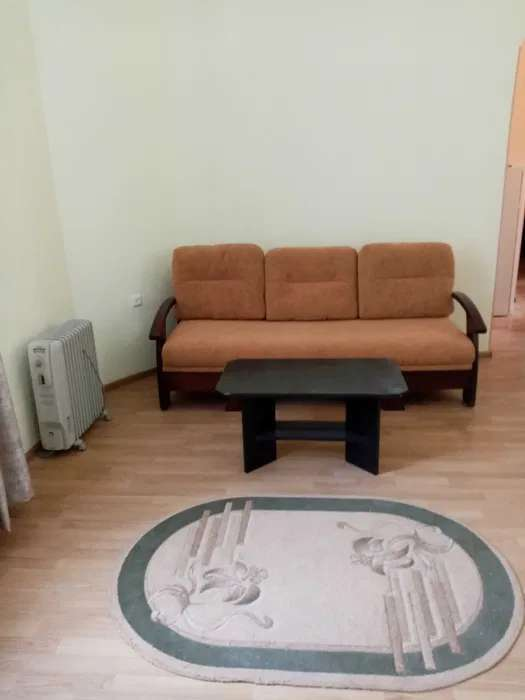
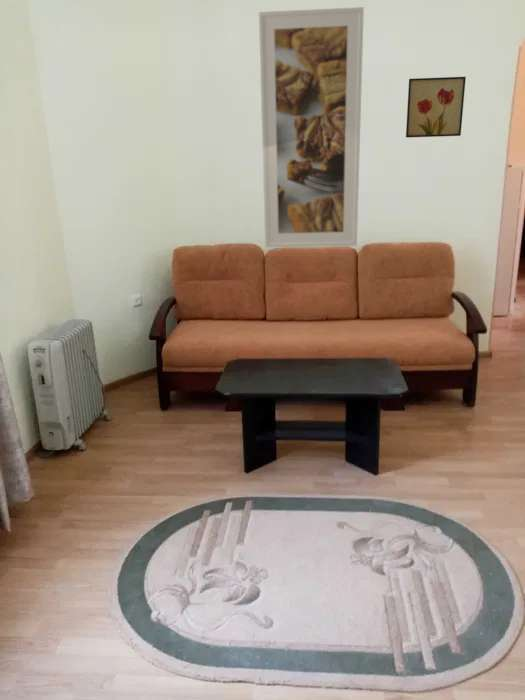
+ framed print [257,6,365,248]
+ wall art [405,76,467,139]
